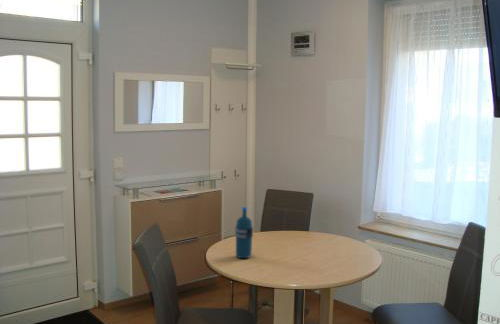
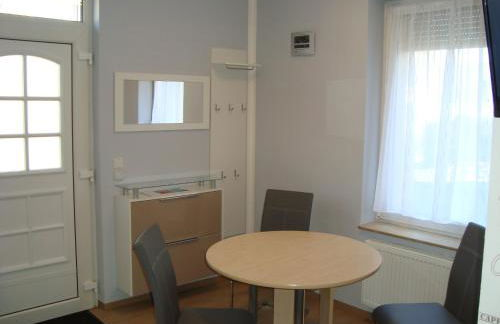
- water bottle [234,206,254,259]
